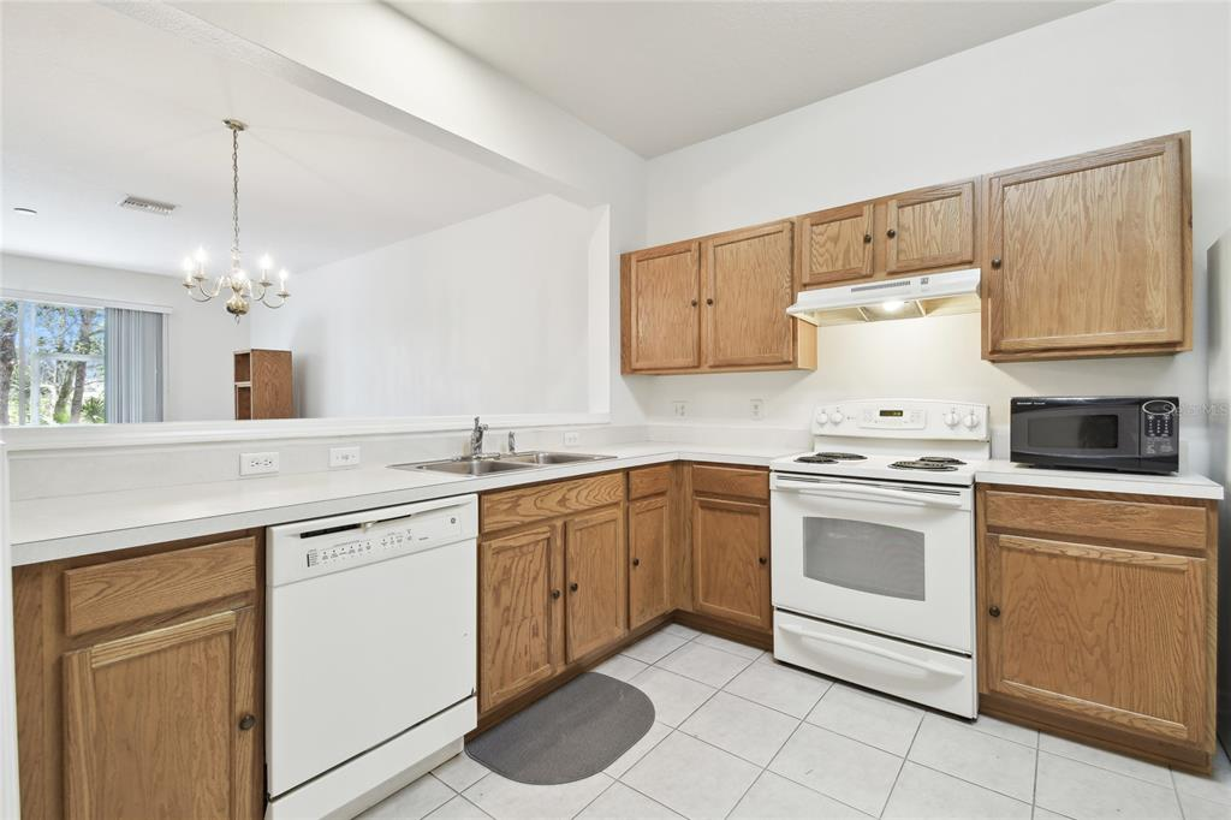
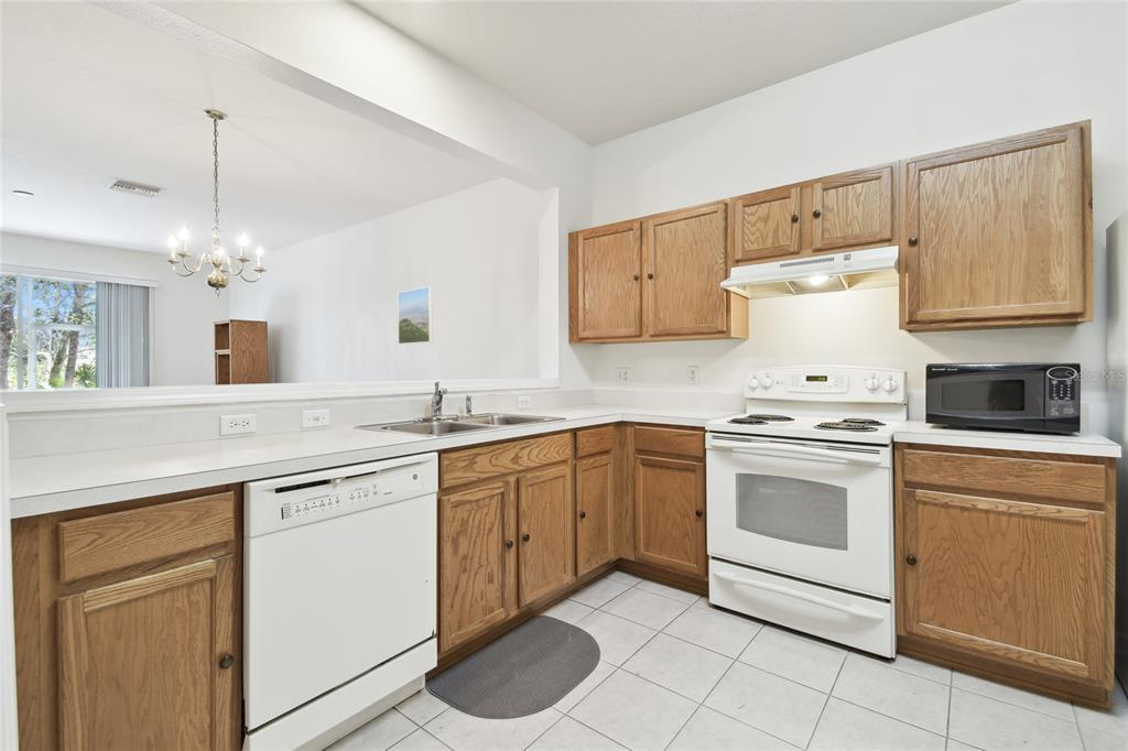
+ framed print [397,285,433,345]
